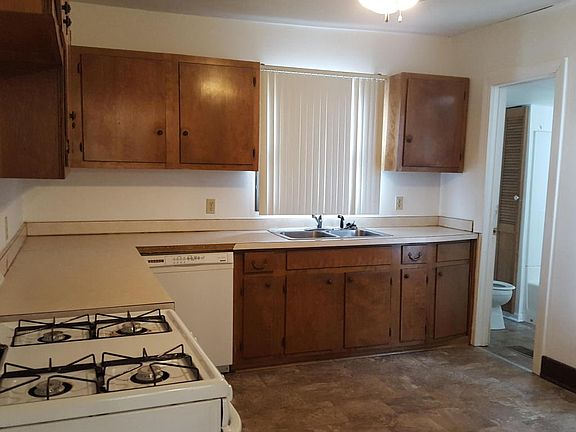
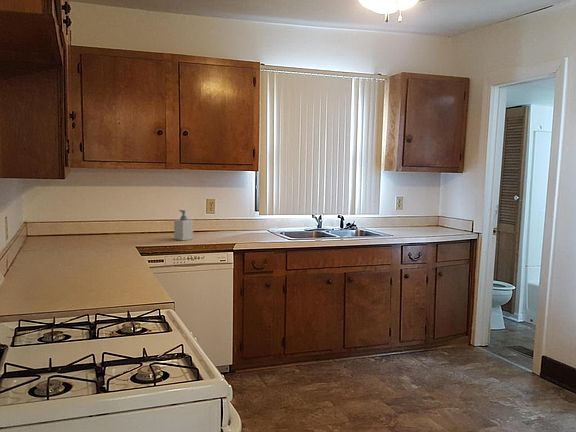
+ soap bottle [173,209,194,241]
